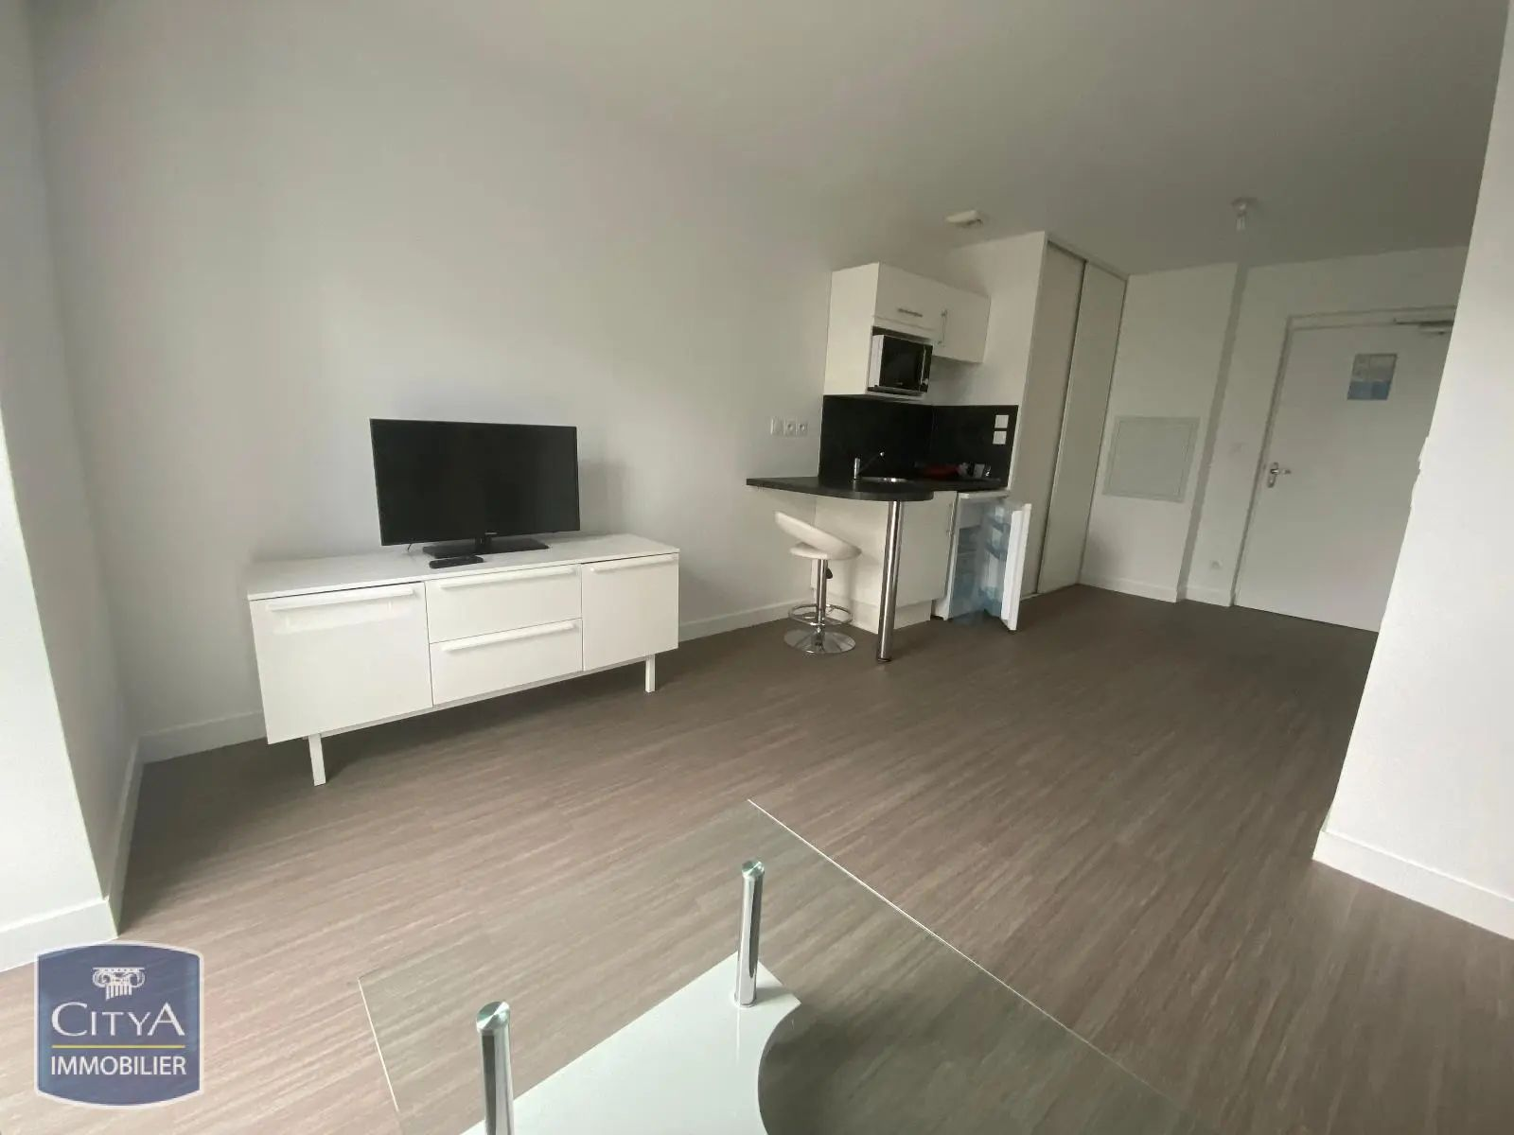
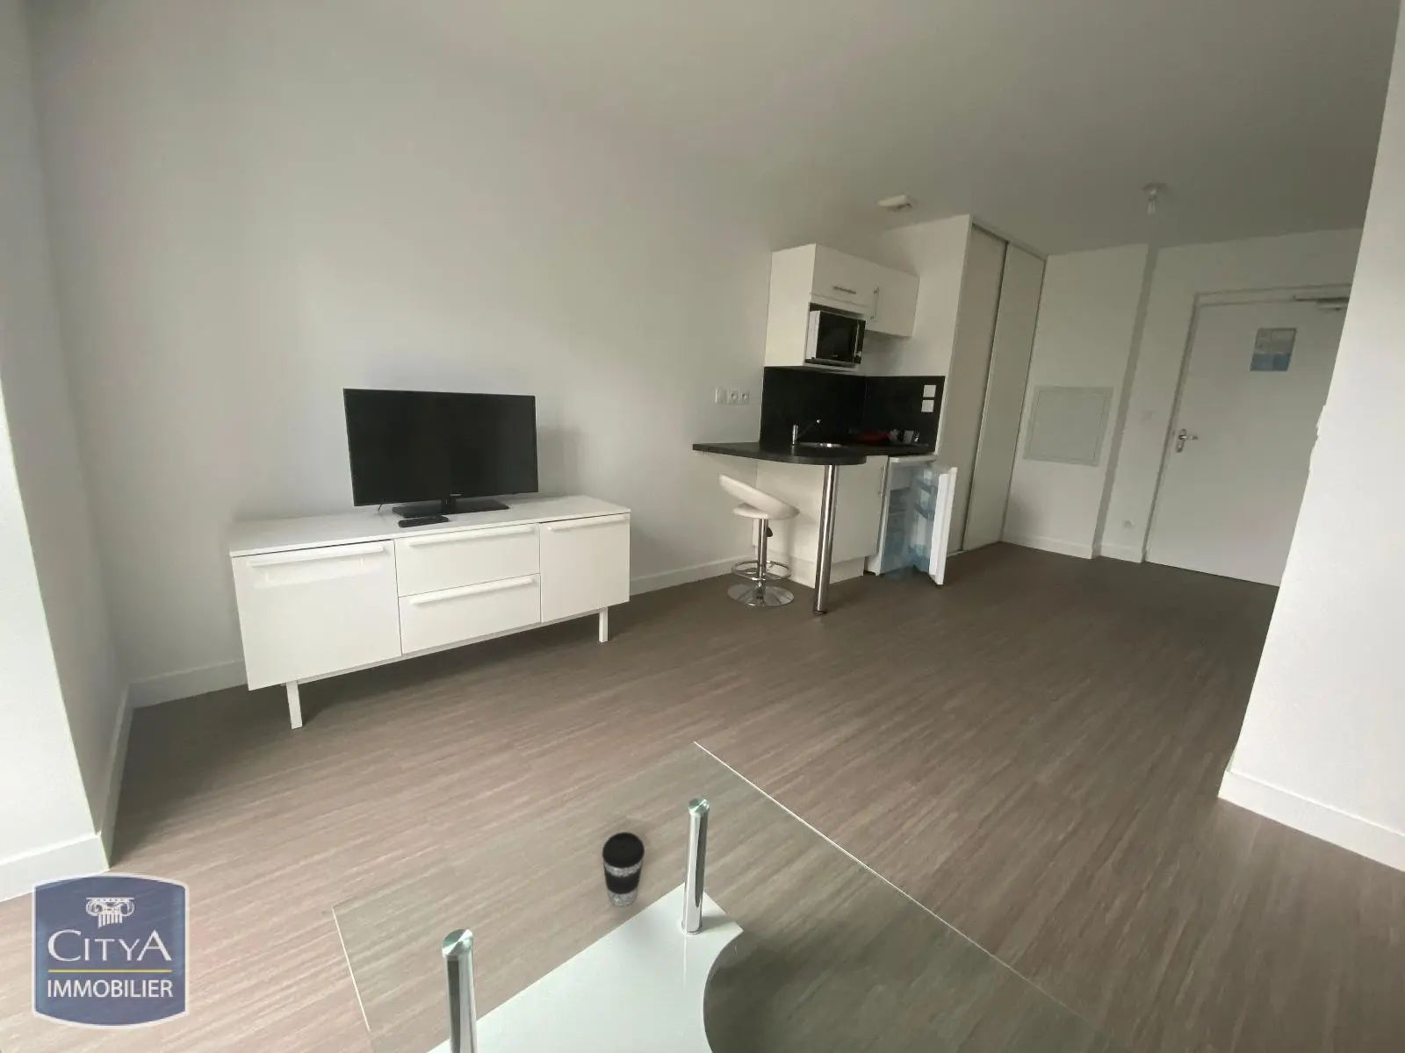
+ coffee cup [602,831,645,907]
